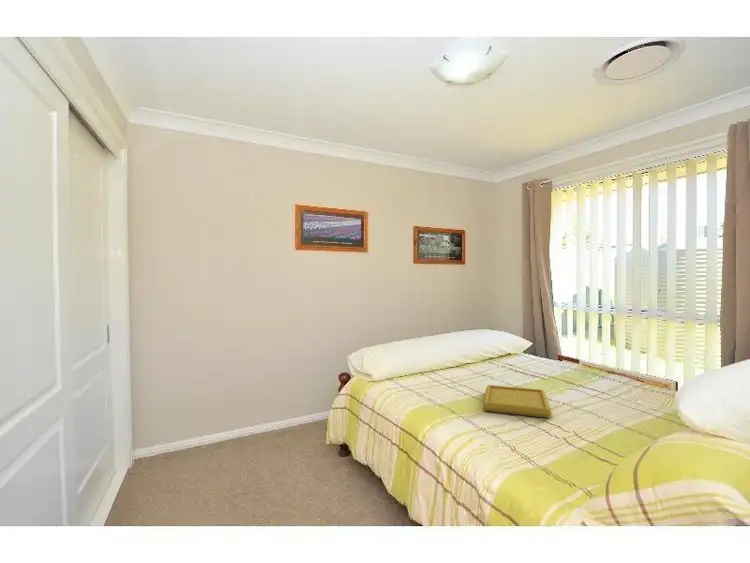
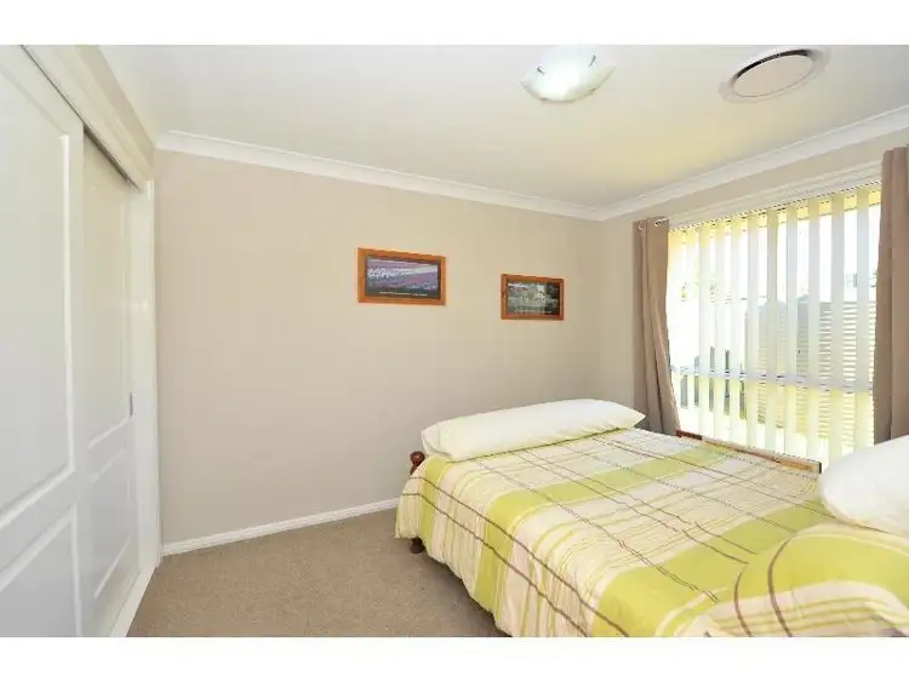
- serving tray [482,384,553,419]
